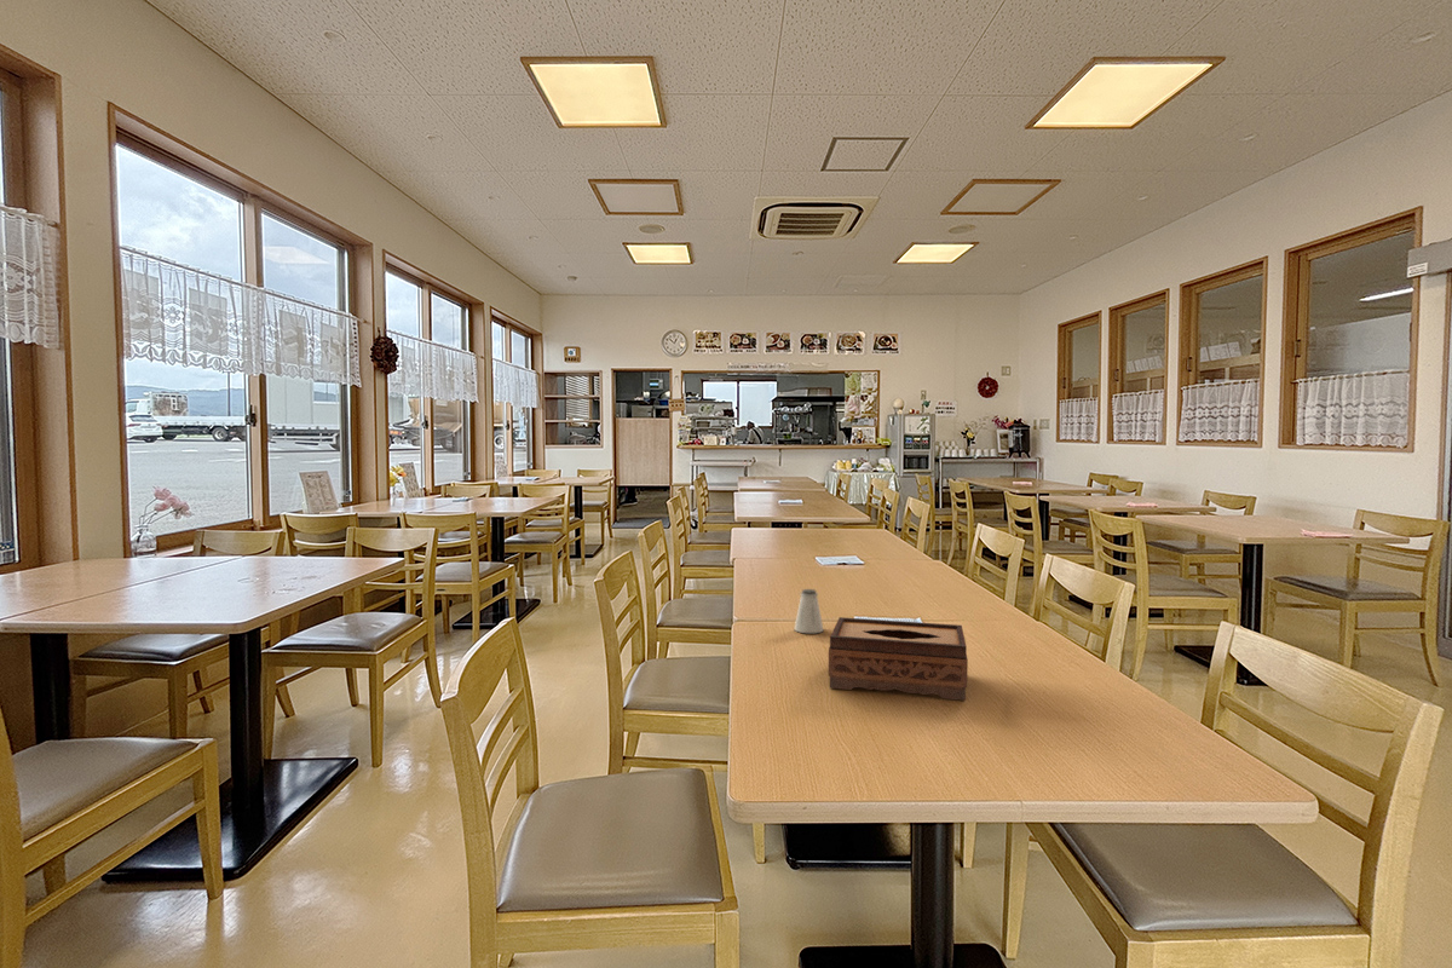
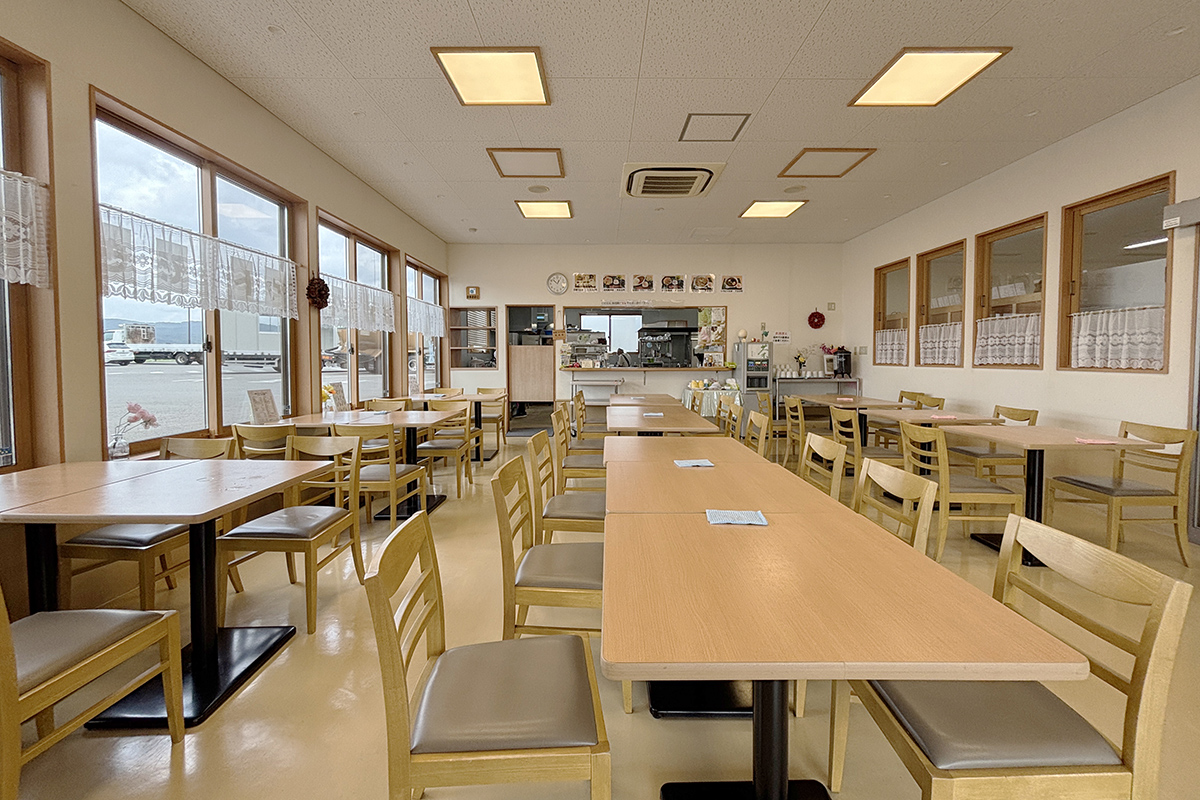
- saltshaker [794,588,824,634]
- tissue box [828,616,969,702]
